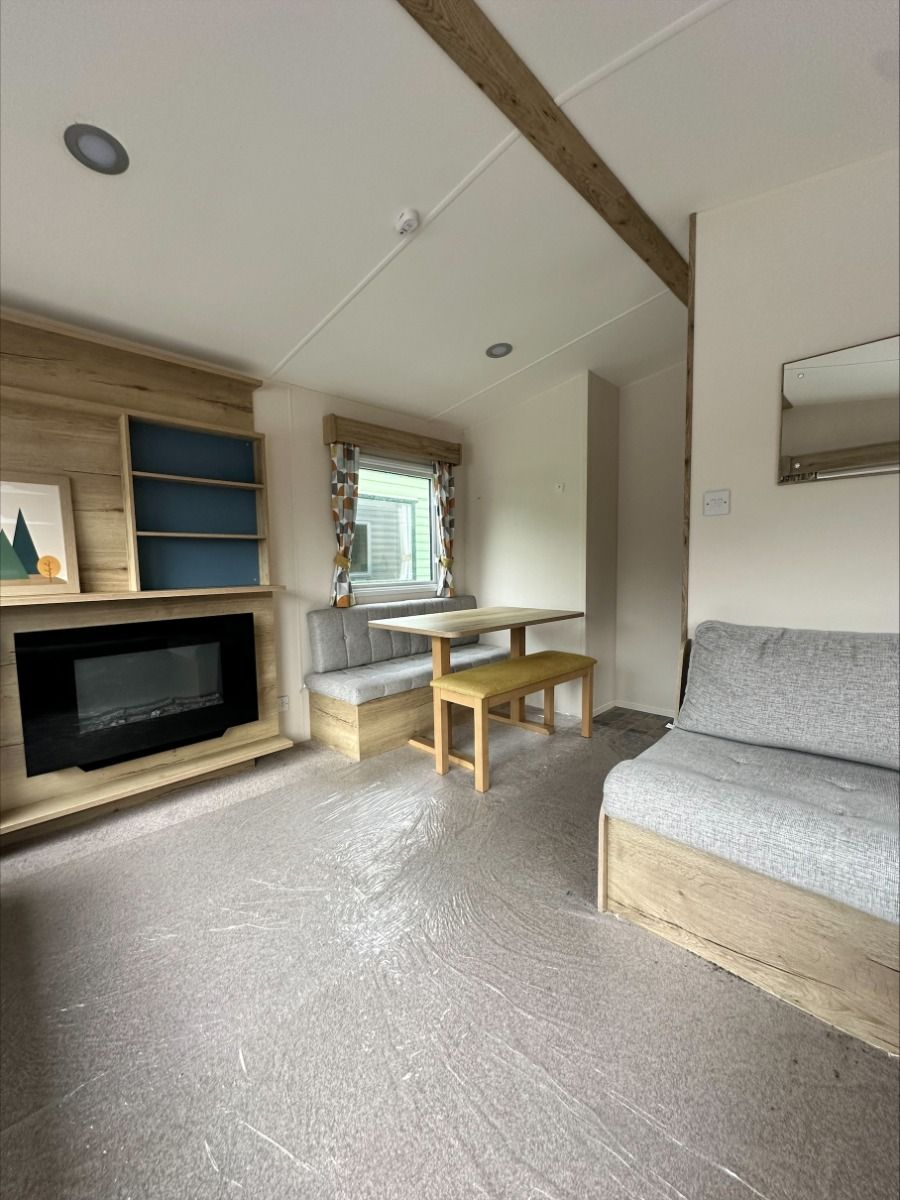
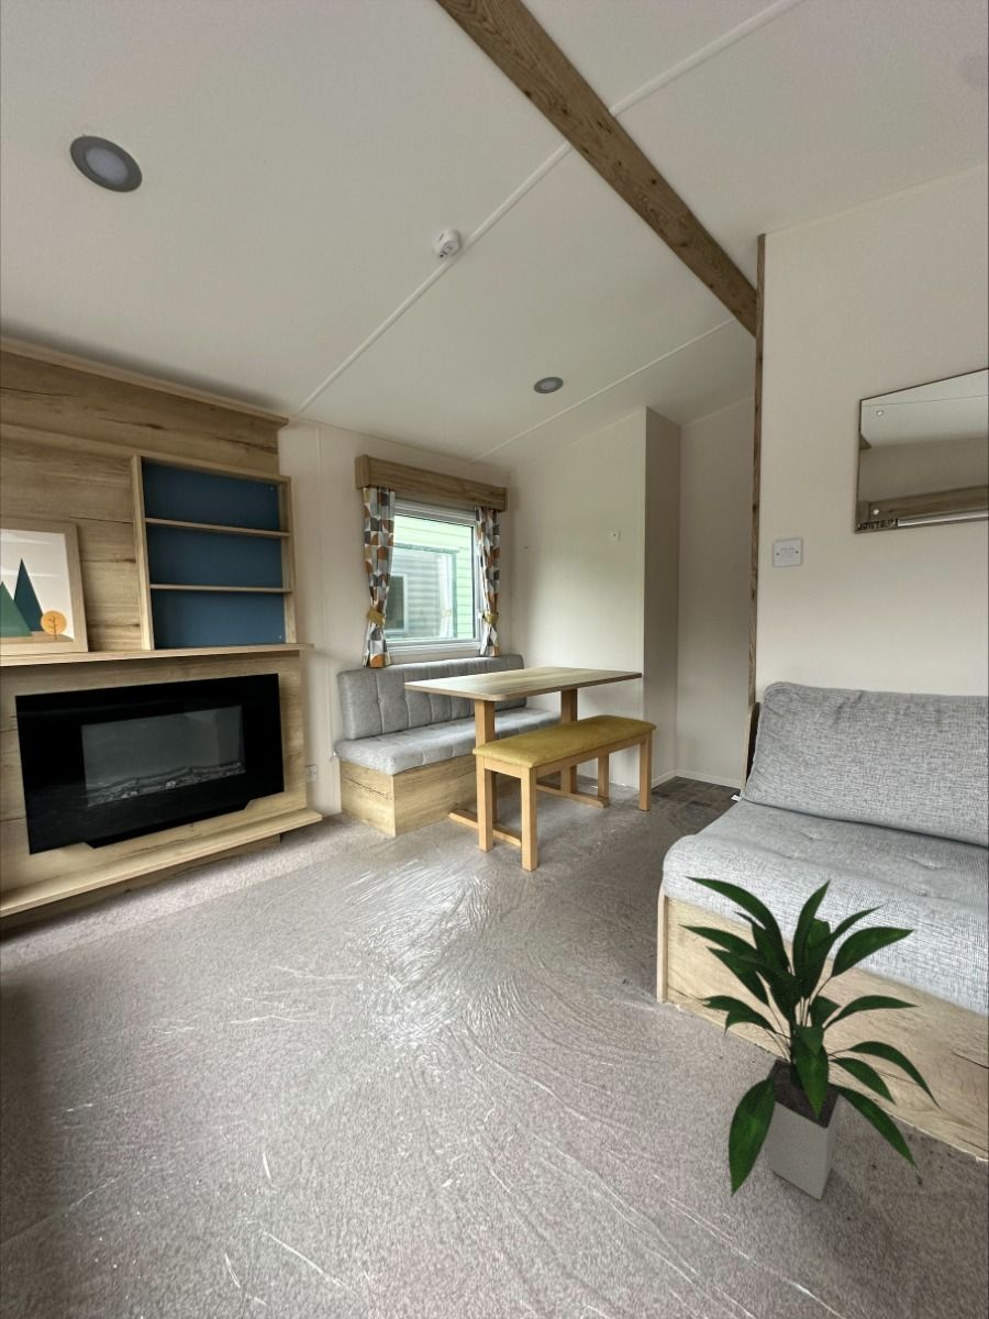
+ indoor plant [676,874,945,1201]
